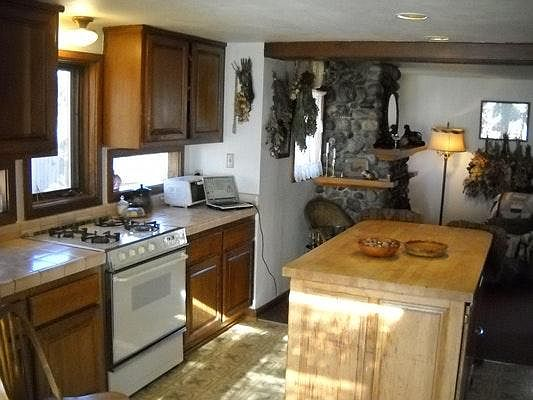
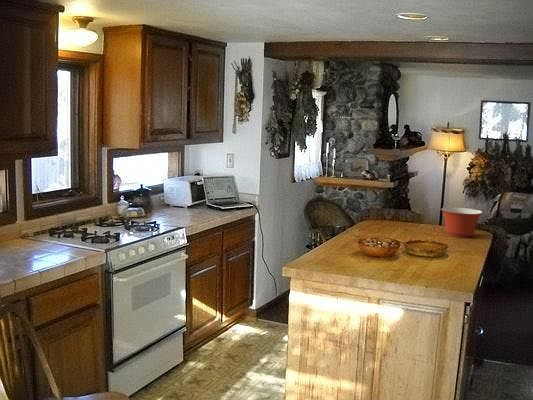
+ mixing bowl [440,206,483,238]
